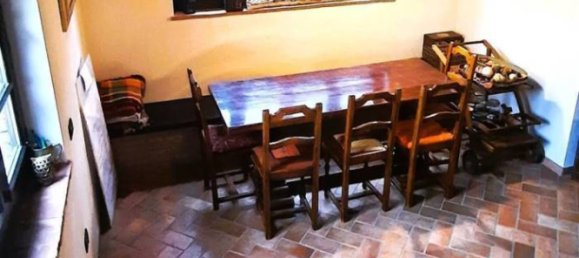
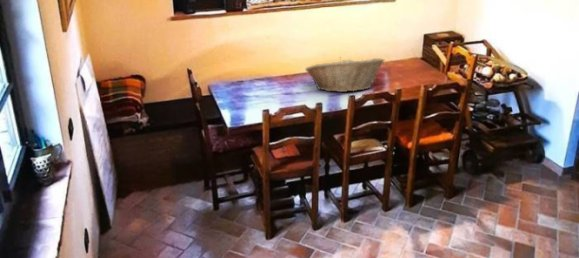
+ fruit basket [304,57,386,93]
